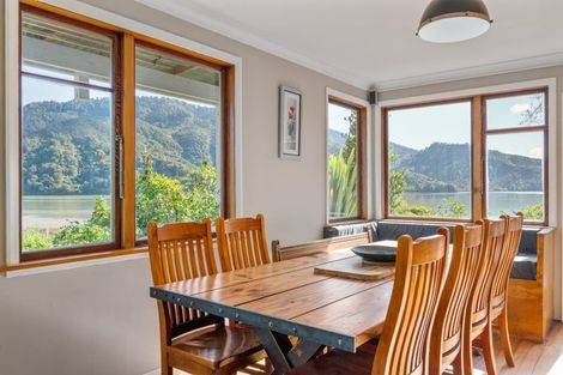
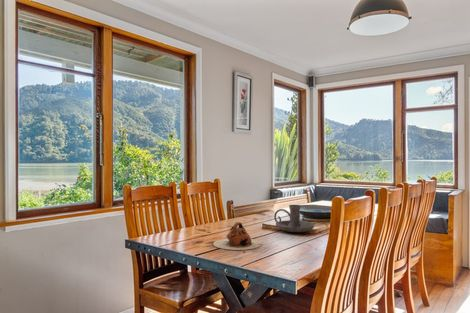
+ candle holder [273,204,315,233]
+ teapot [212,221,263,251]
